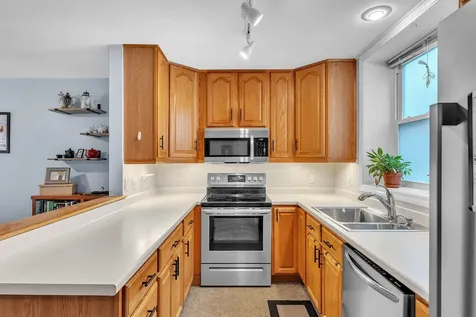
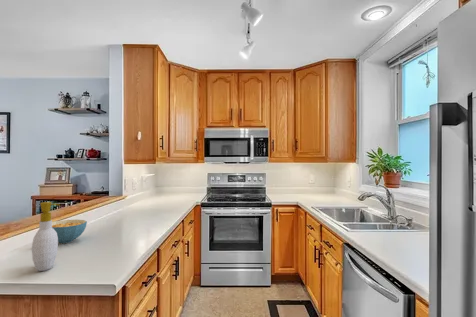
+ cereal bowl [52,219,88,244]
+ soap bottle [31,201,61,272]
